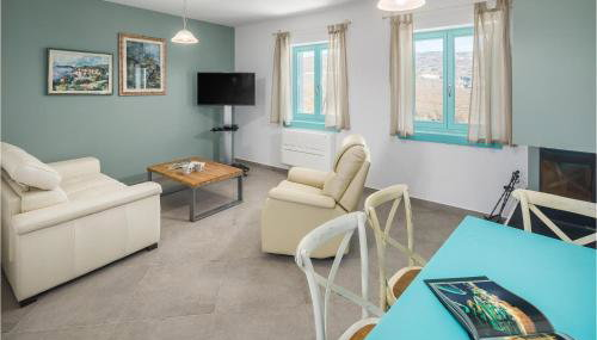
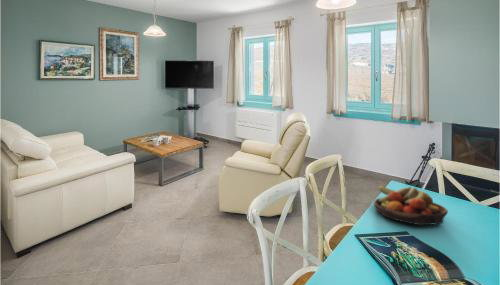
+ fruit bowl [373,185,449,226]
